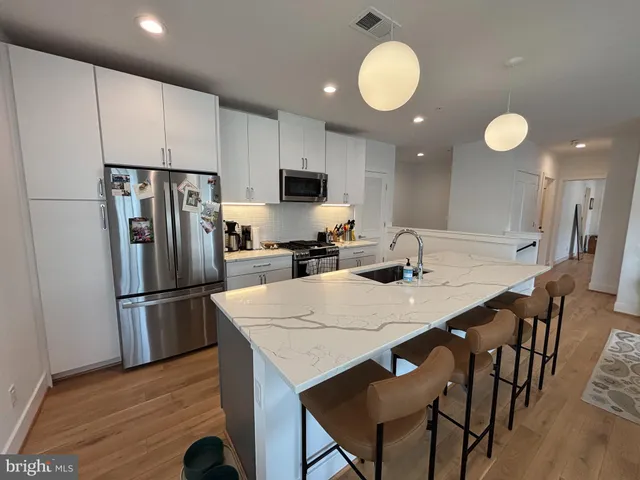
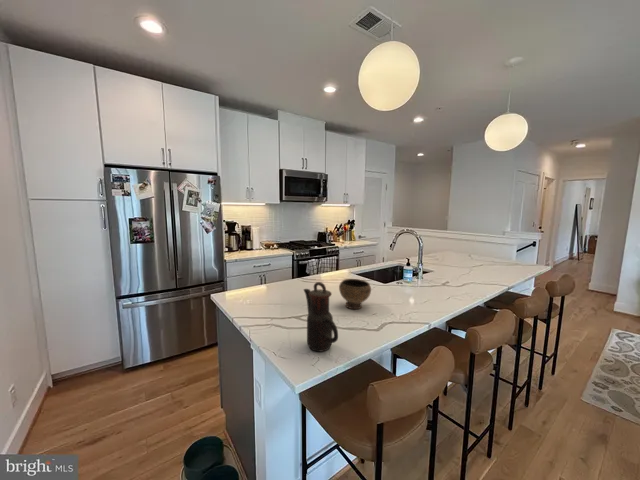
+ teapot [303,281,339,353]
+ bowl [338,278,372,310]
